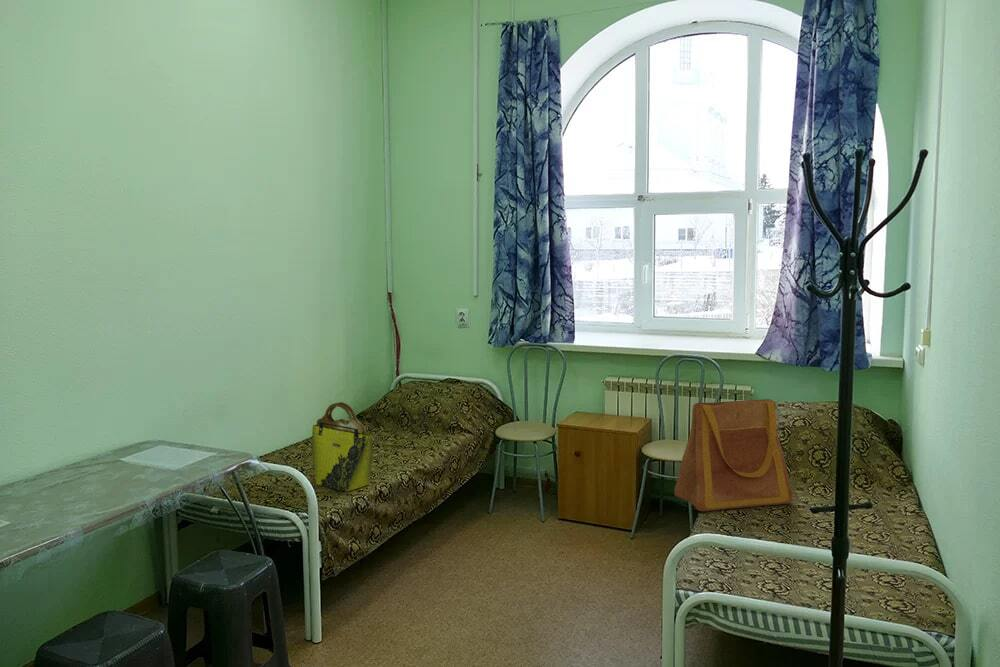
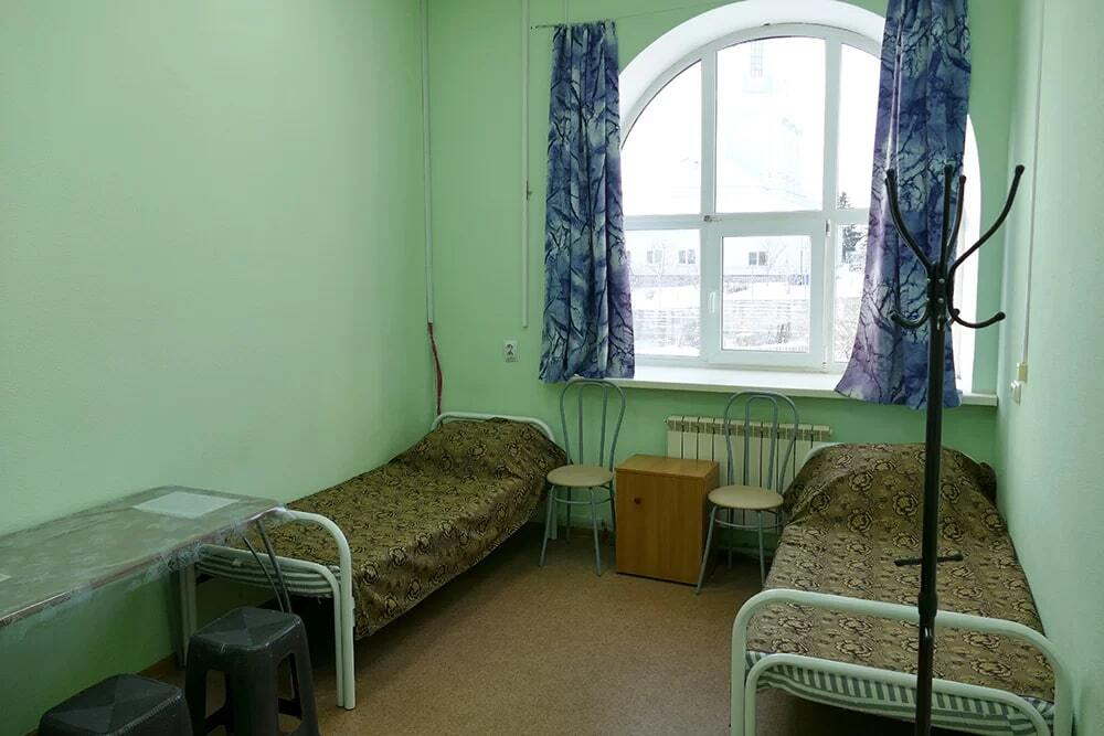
- tote bag [311,401,374,493]
- tote bag [673,398,794,513]
